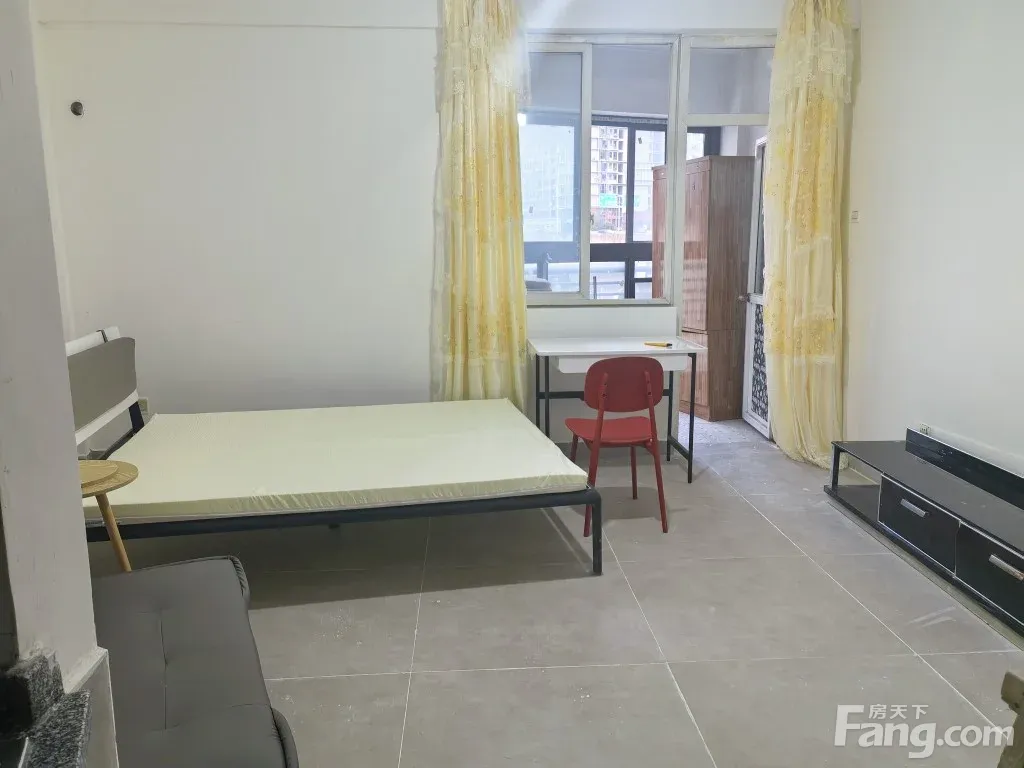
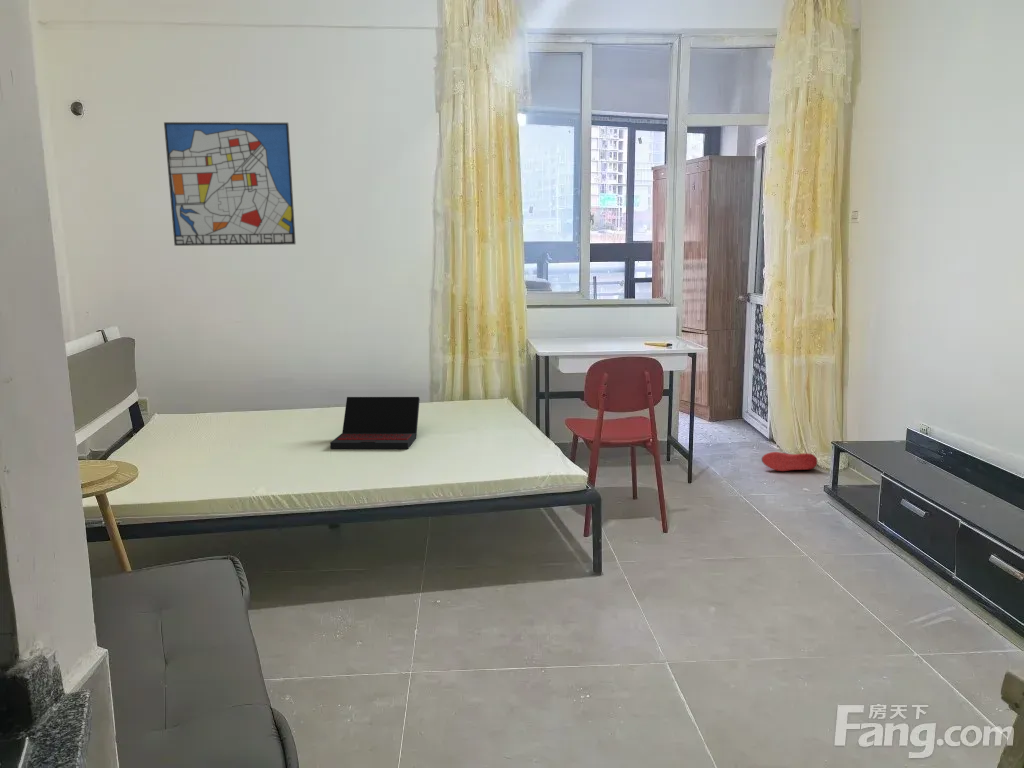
+ wall art [163,121,297,247]
+ laptop [329,396,421,450]
+ shoe [761,451,818,472]
